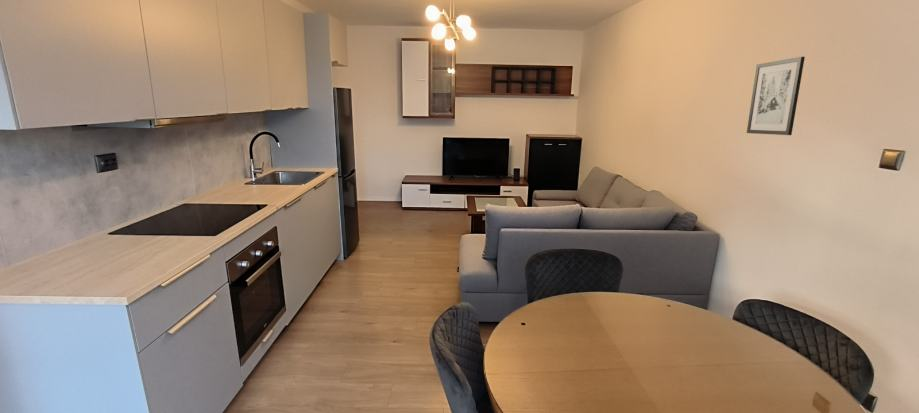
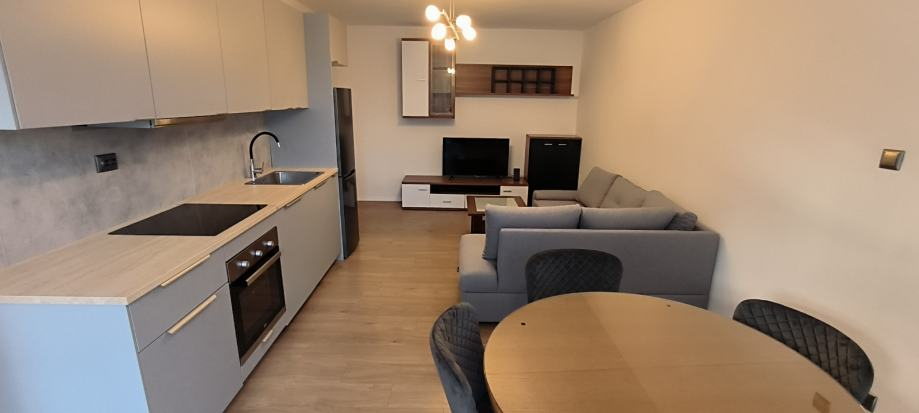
- wall art [746,56,806,136]
